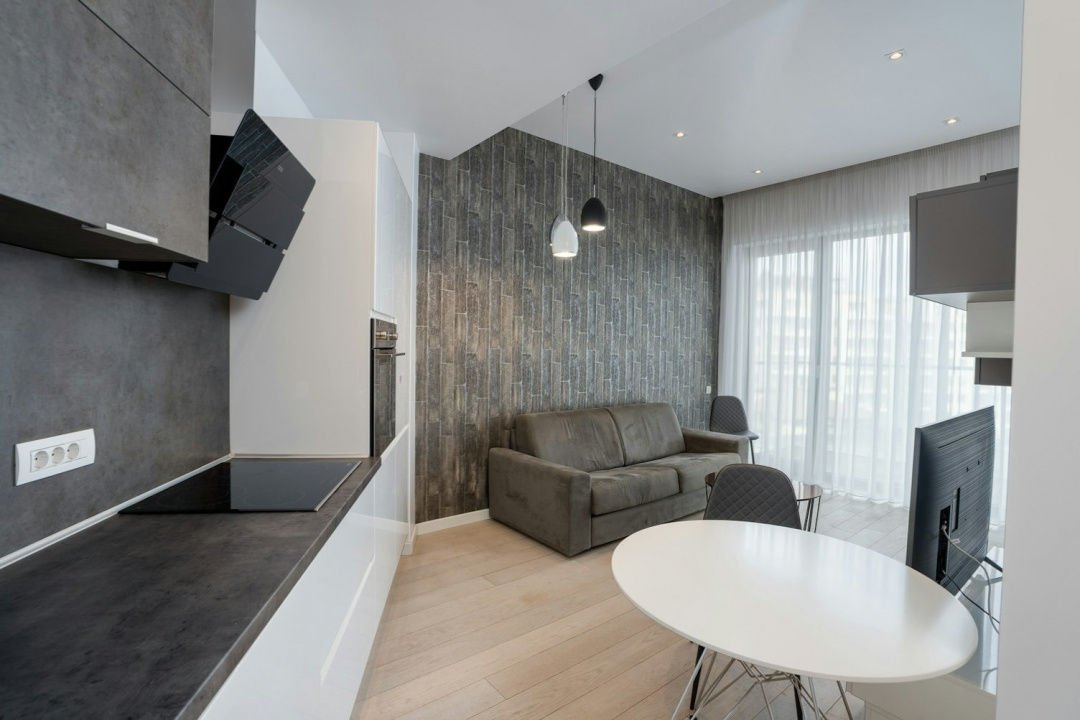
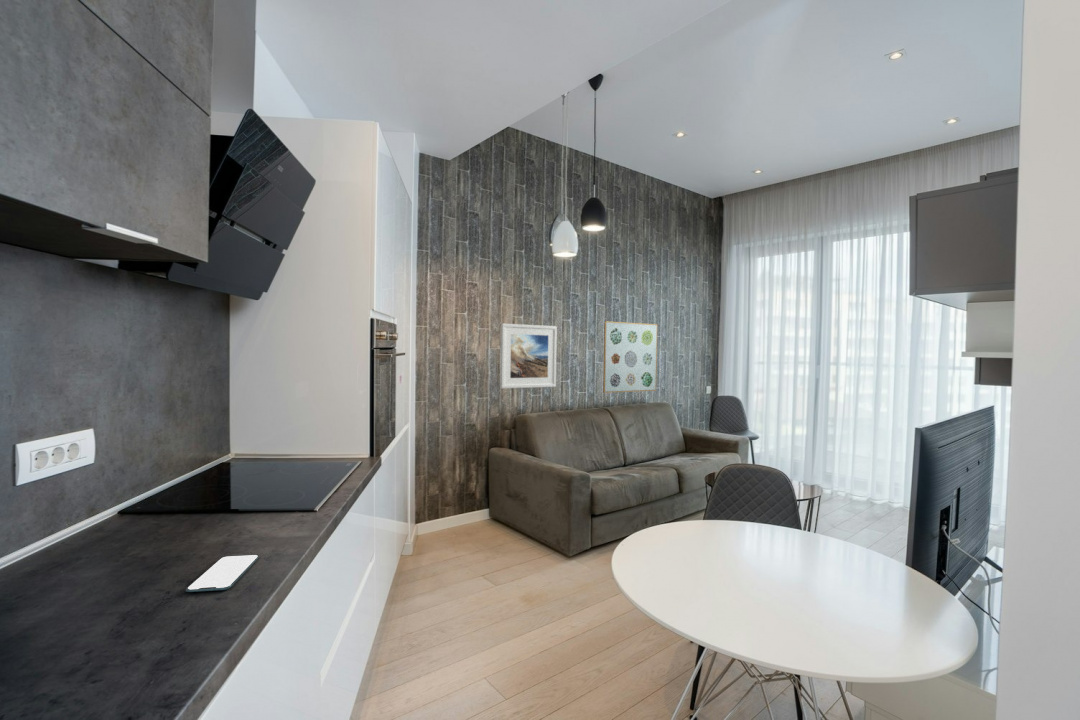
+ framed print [499,323,558,389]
+ wall art [602,320,658,394]
+ smartphone [185,554,260,593]
